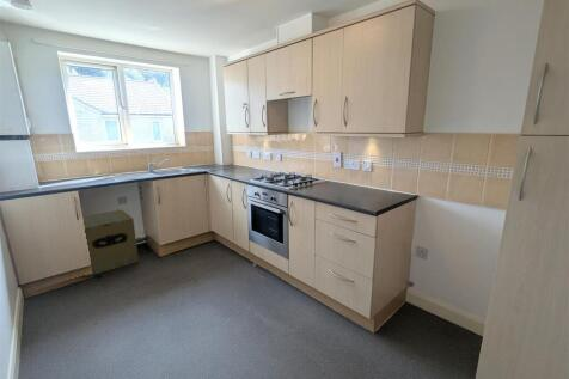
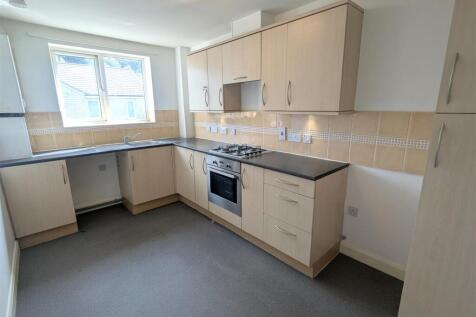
- cardboard box [82,209,140,279]
